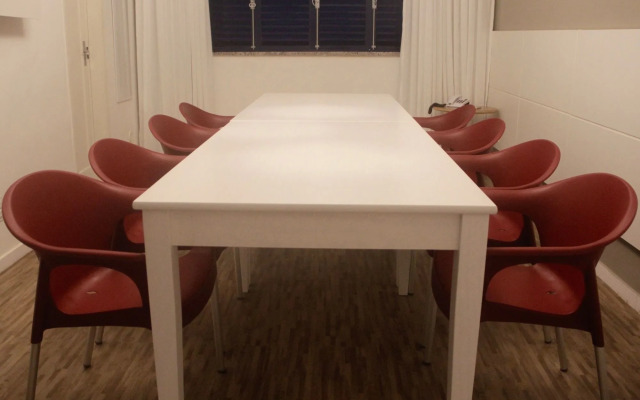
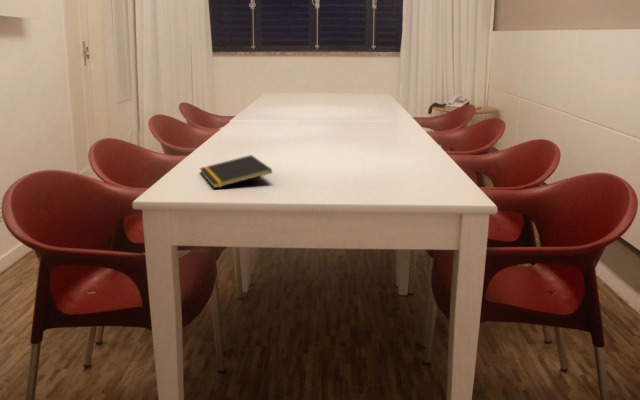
+ notepad [199,154,273,189]
